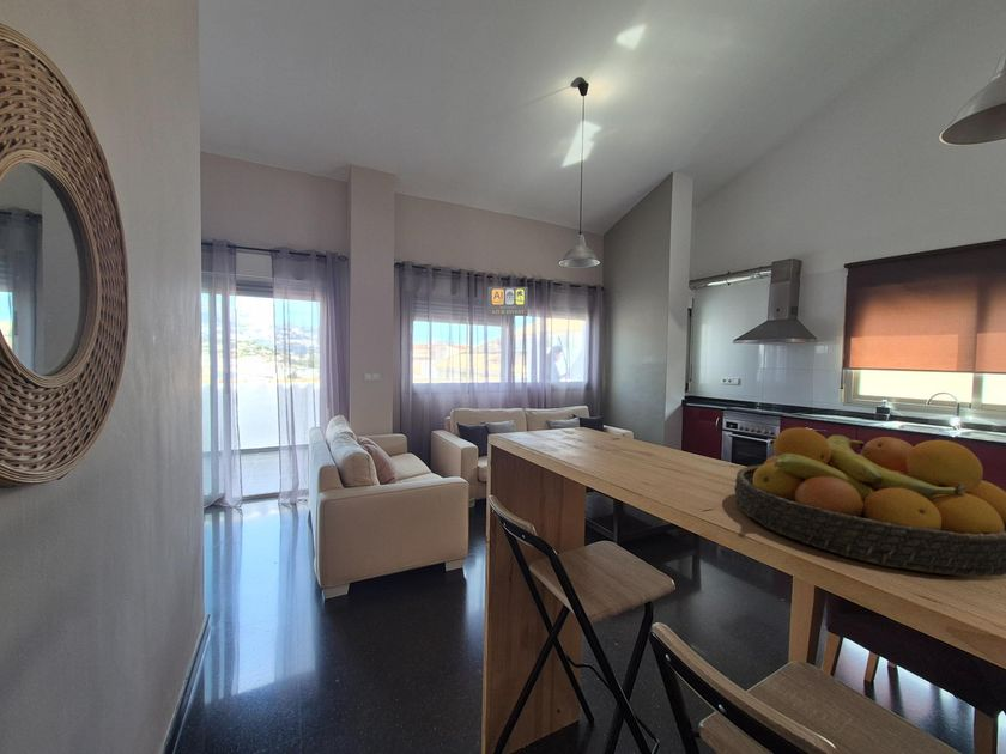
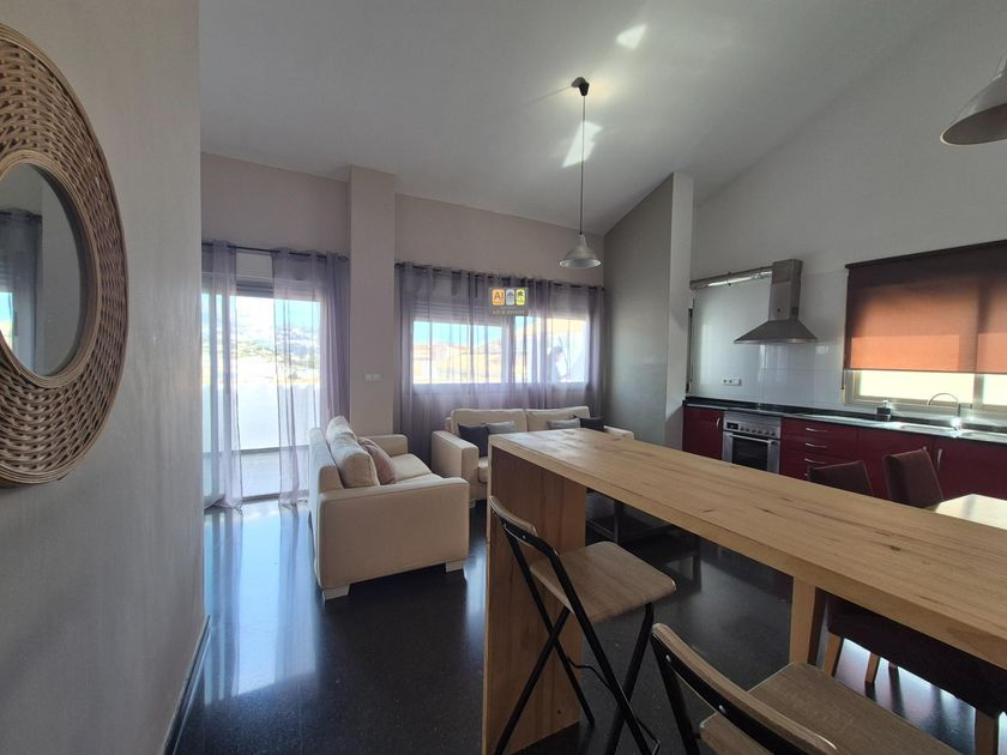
- fruit bowl [733,426,1006,577]
